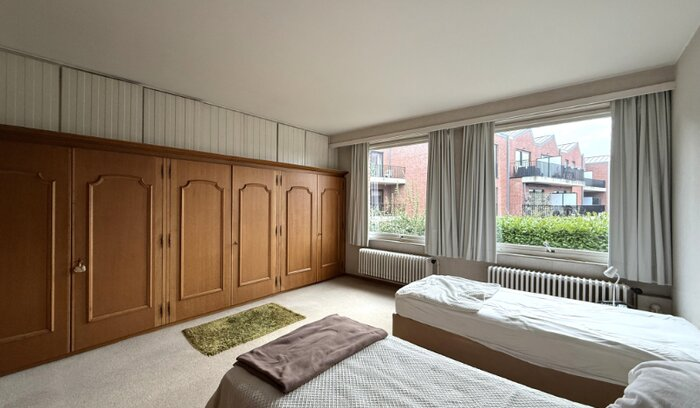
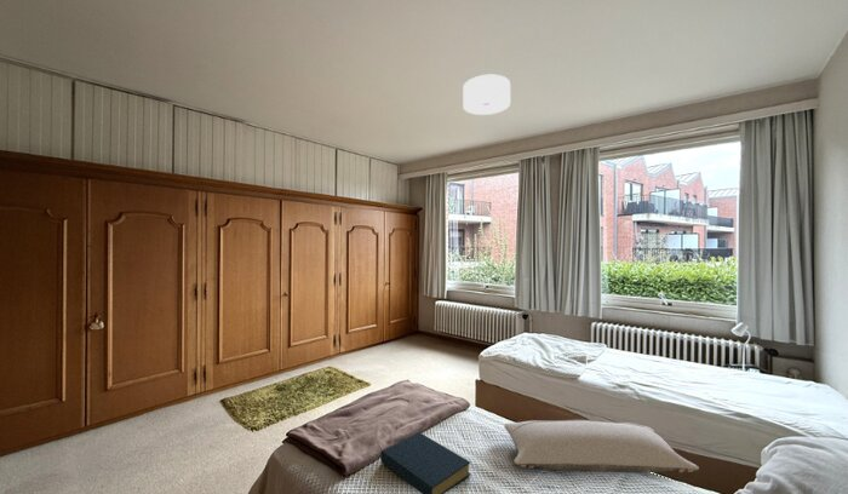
+ ceiling light [462,74,511,116]
+ hardback book [379,431,472,494]
+ pillow [503,419,700,473]
